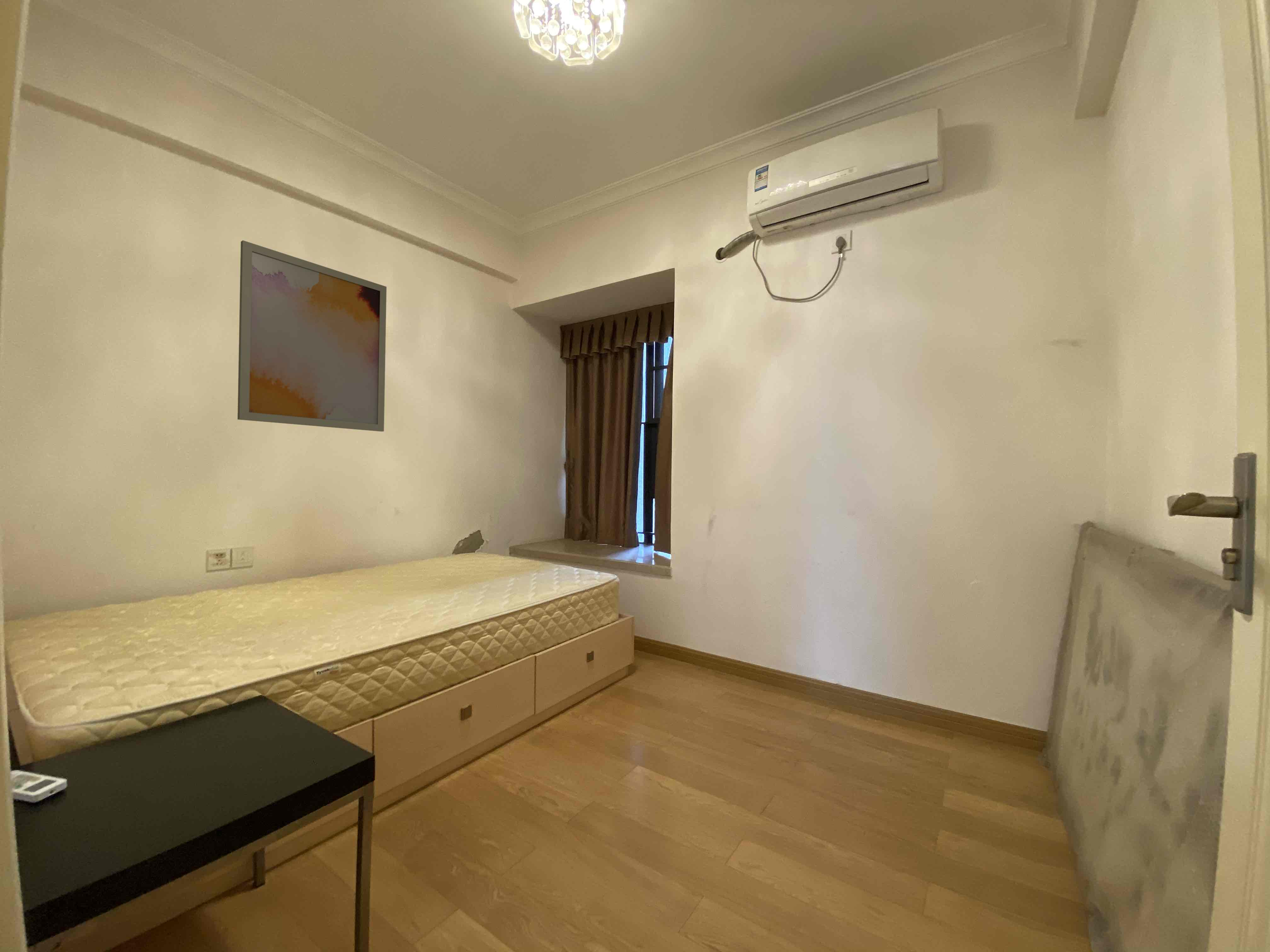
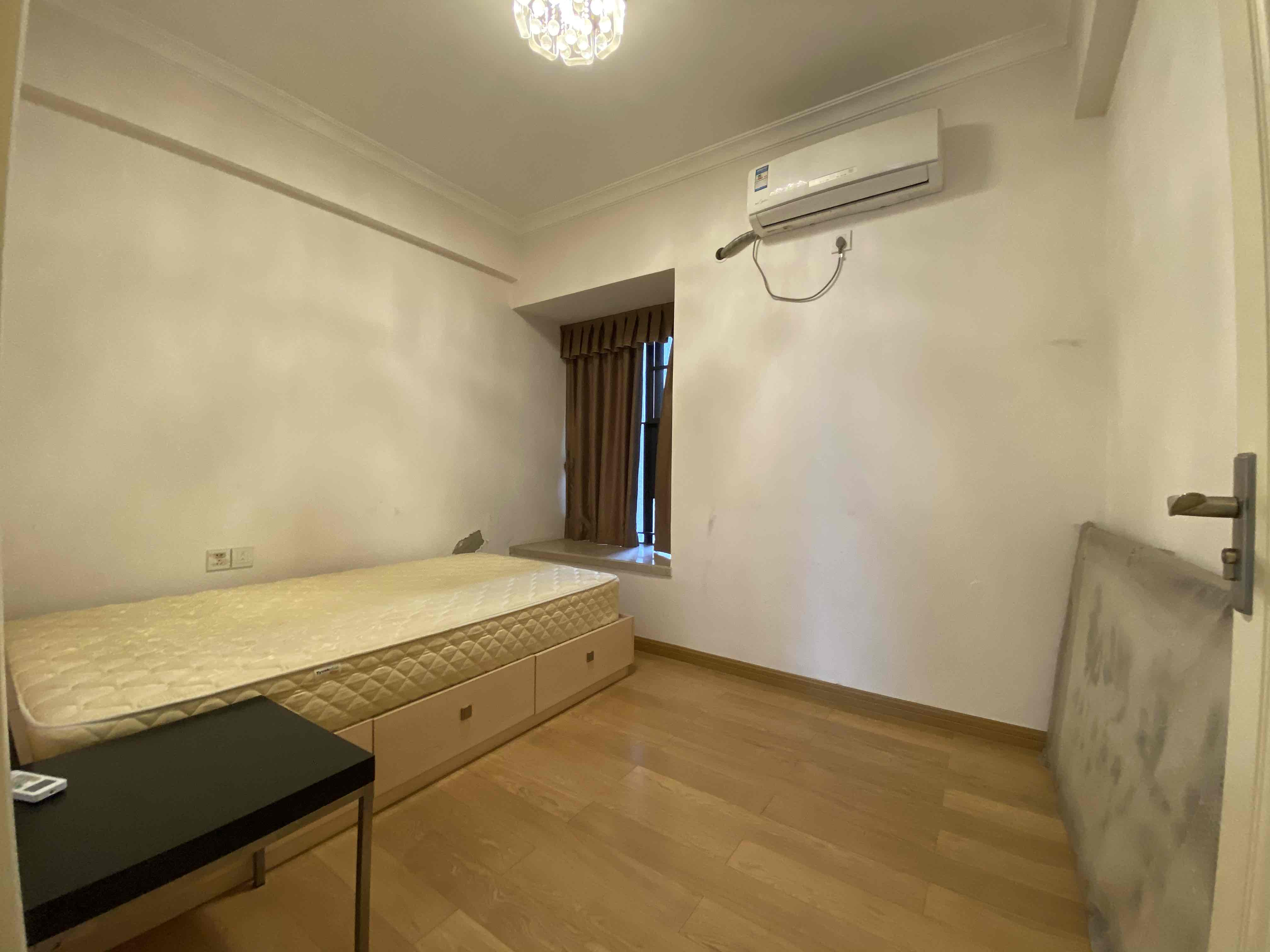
- wall art [237,240,387,432]
